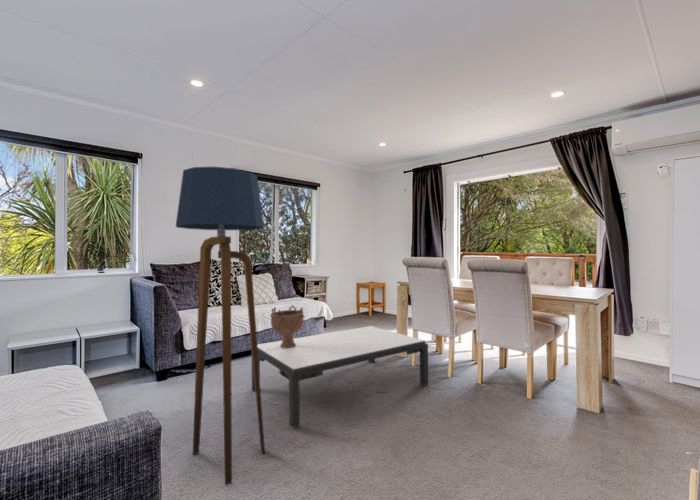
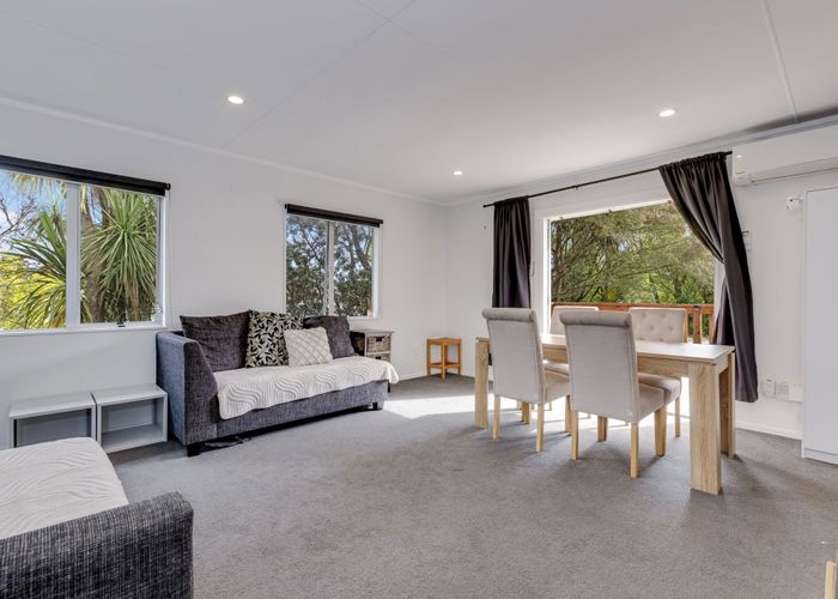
- decorative bowl [270,304,306,348]
- floor lamp [175,166,266,486]
- coffee table [251,325,429,429]
